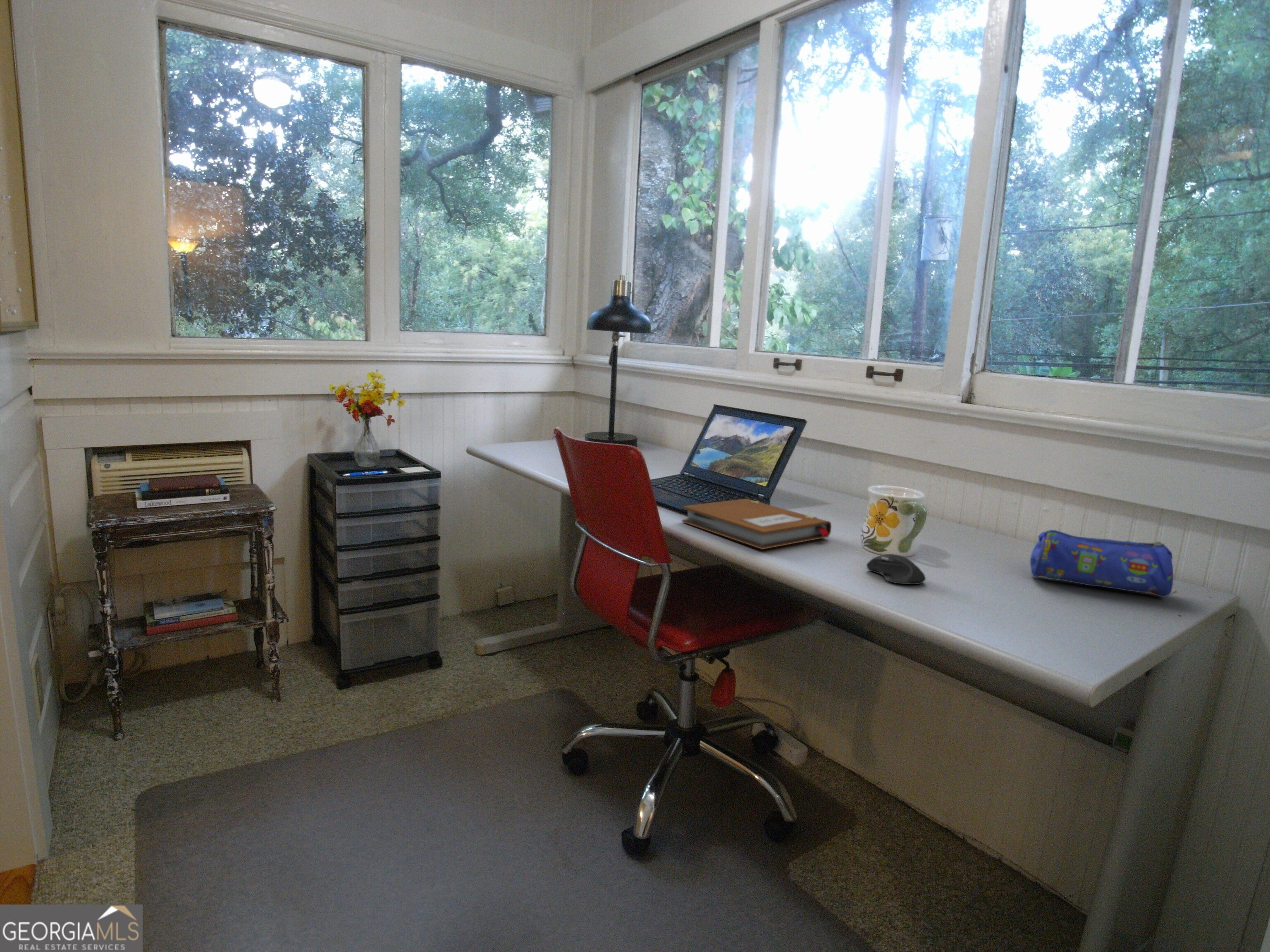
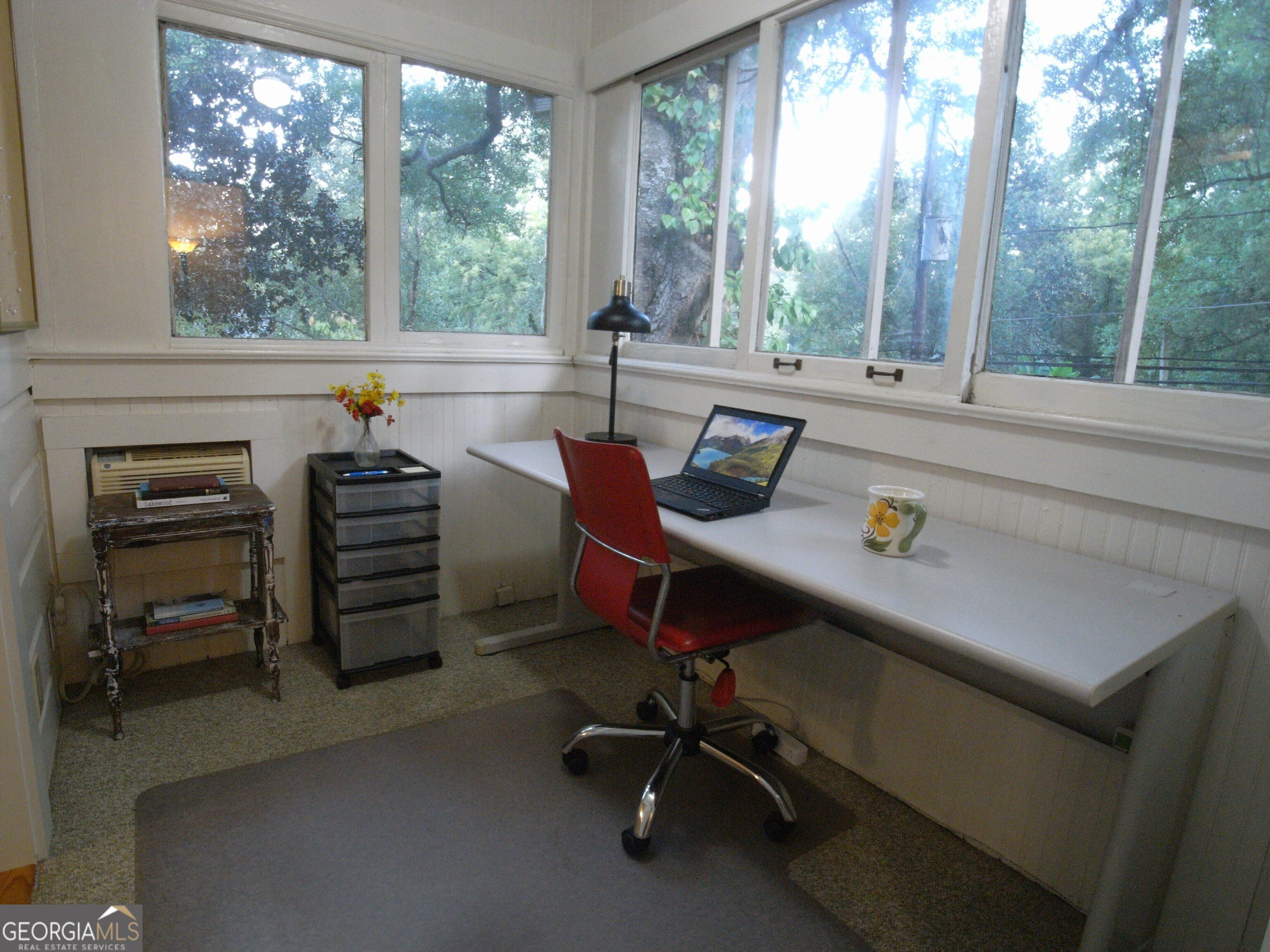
- notebook [681,498,832,550]
- computer mouse [866,553,926,585]
- pencil case [1030,529,1174,598]
